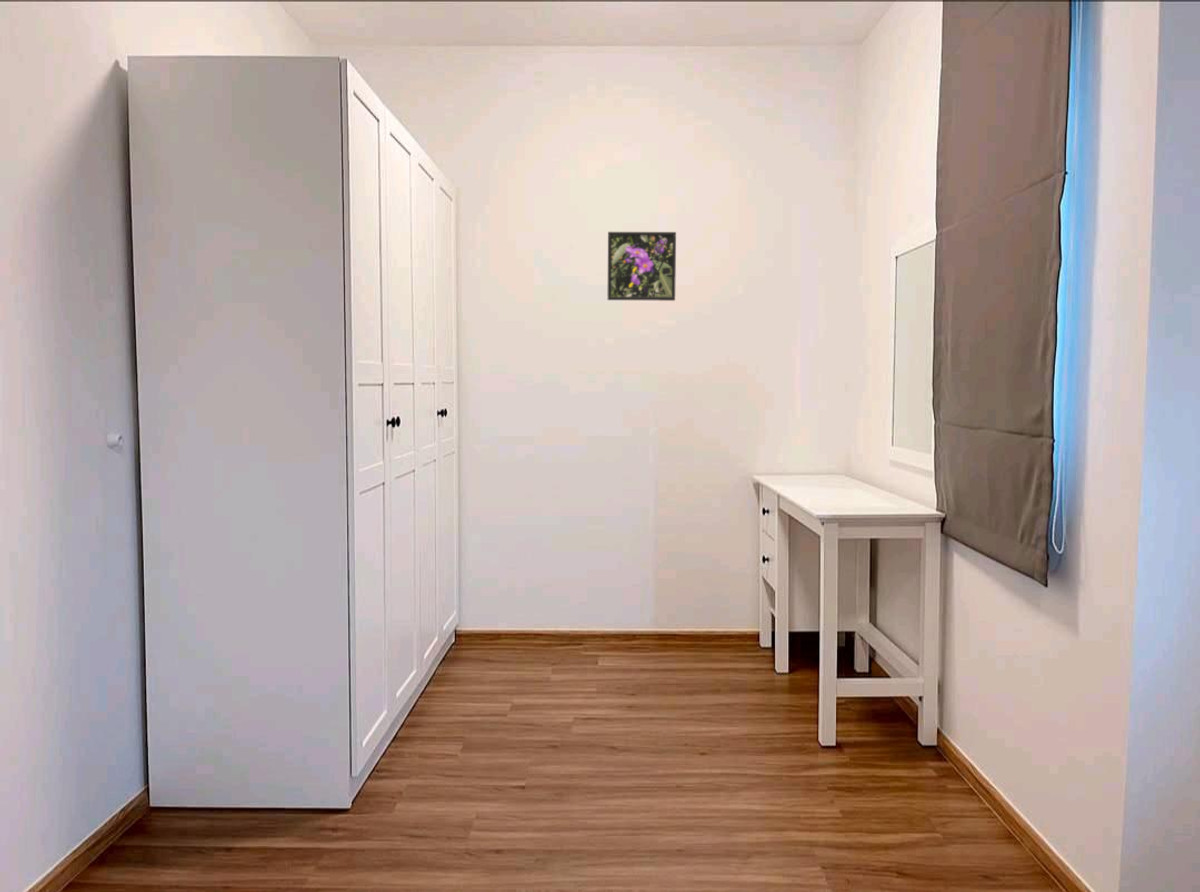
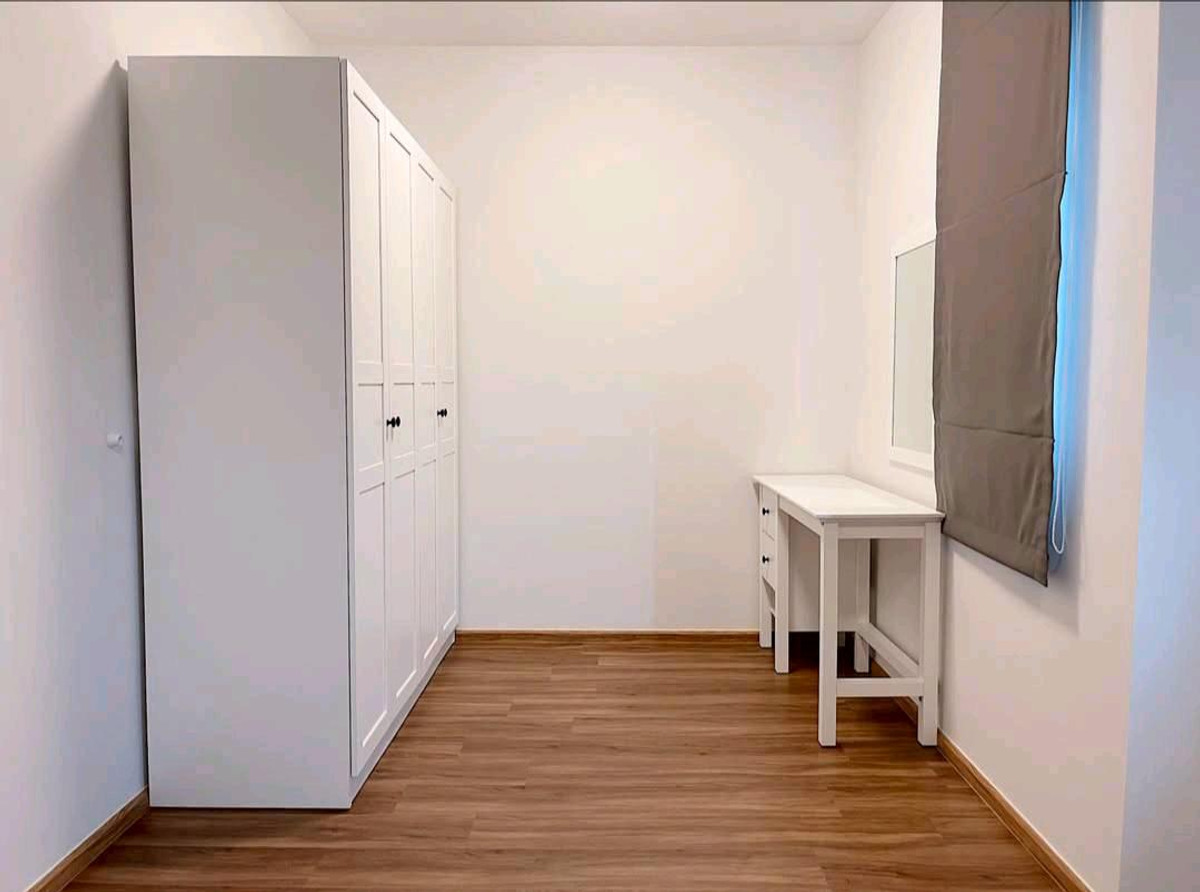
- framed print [607,231,677,302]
